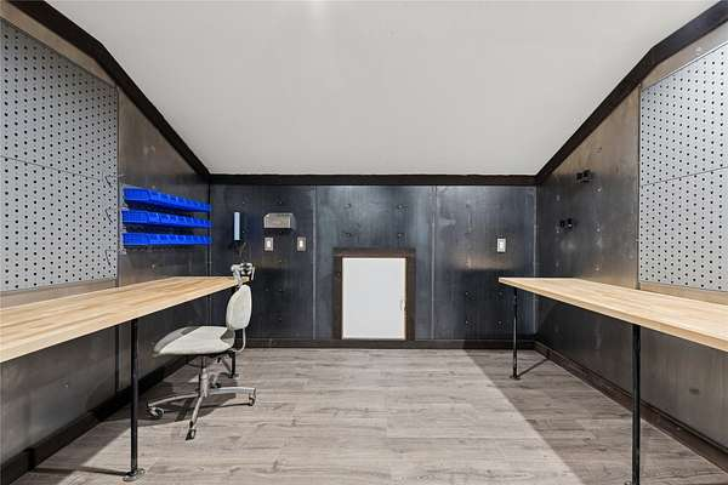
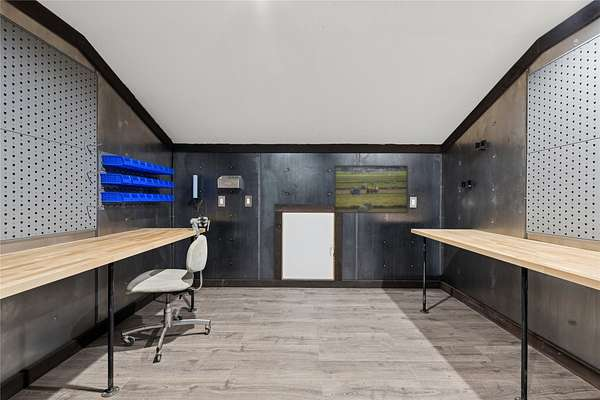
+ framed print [333,164,409,214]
